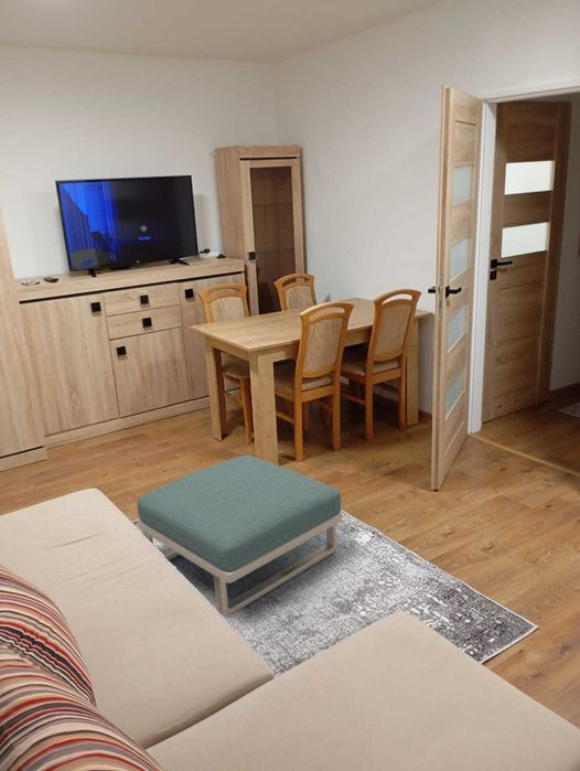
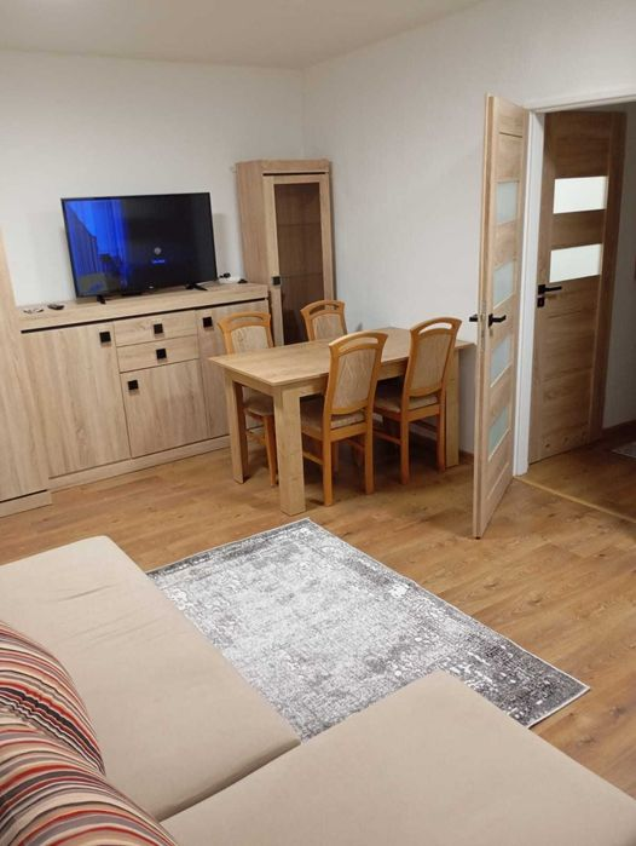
- footstool [136,454,343,618]
